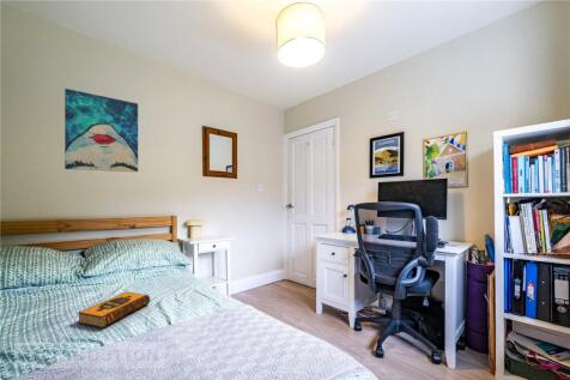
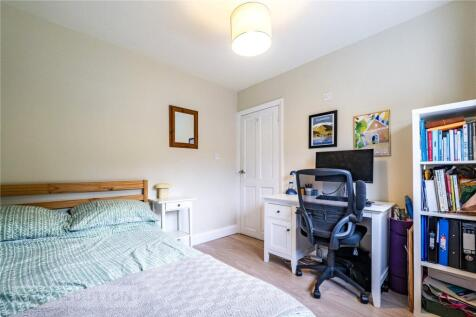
- hardback book [77,291,151,330]
- wall art [63,88,139,174]
